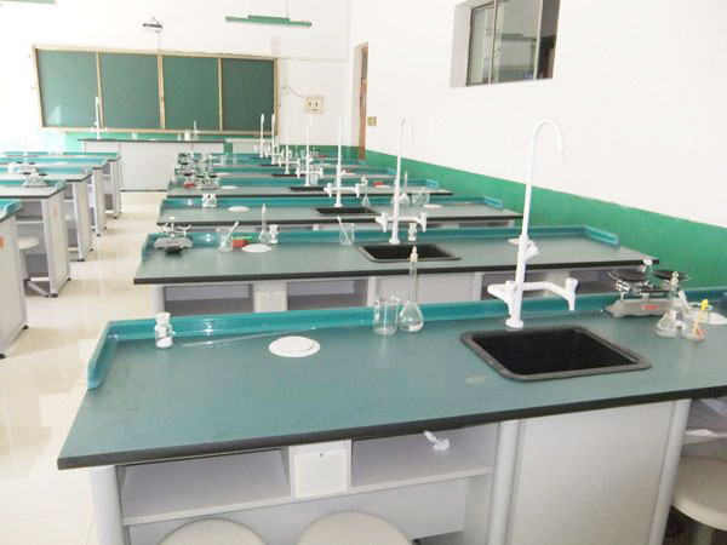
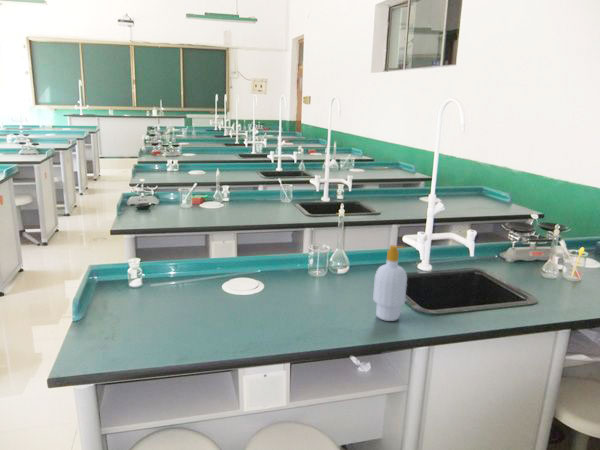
+ soap bottle [372,244,408,322]
